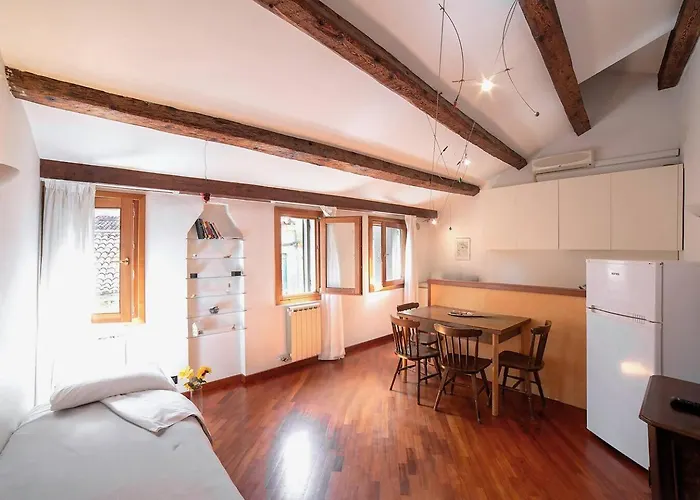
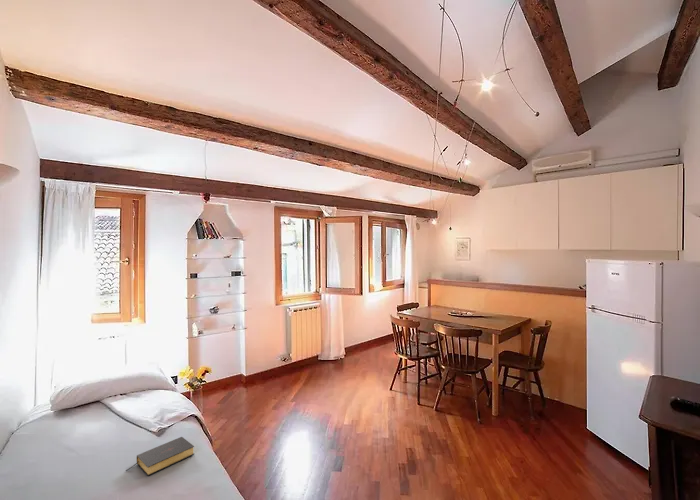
+ bible [125,436,195,477]
